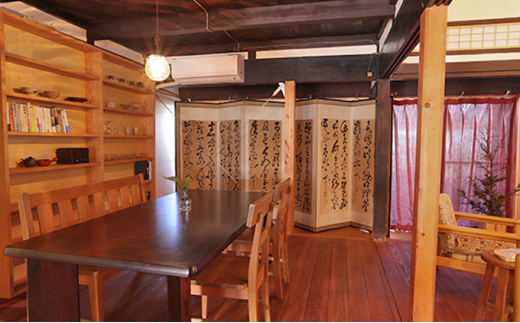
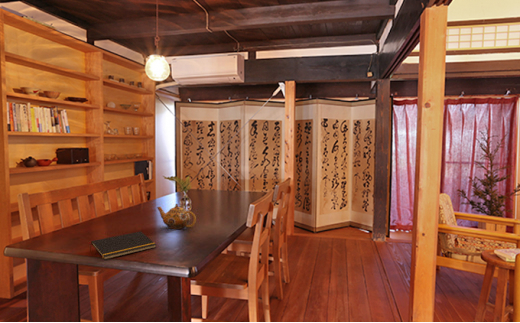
+ notepad [89,230,157,260]
+ teapot [156,203,197,230]
